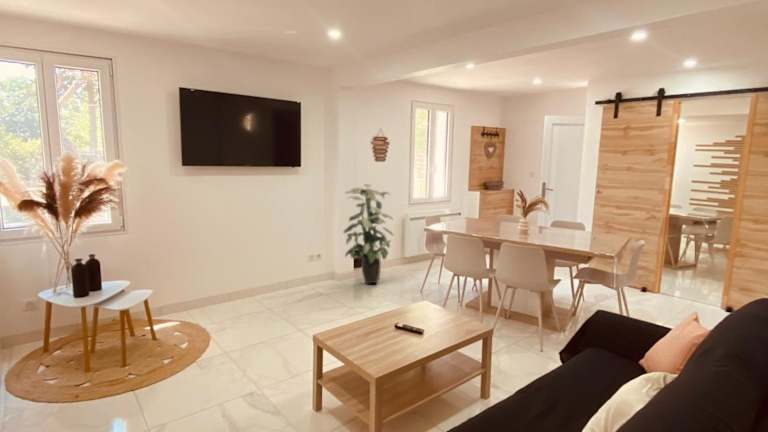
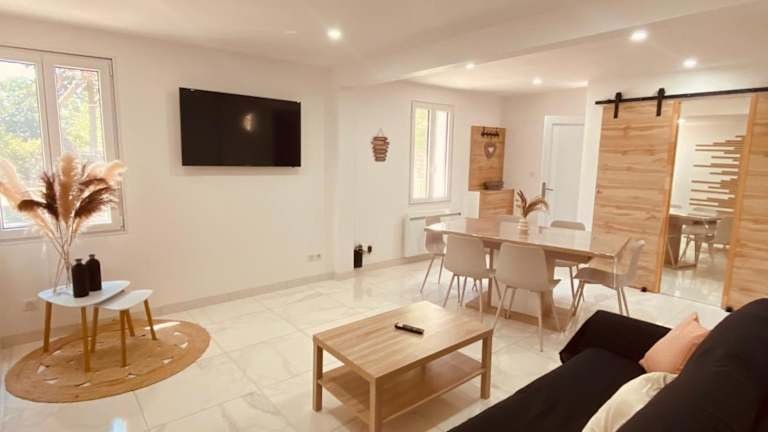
- indoor plant [343,183,395,285]
